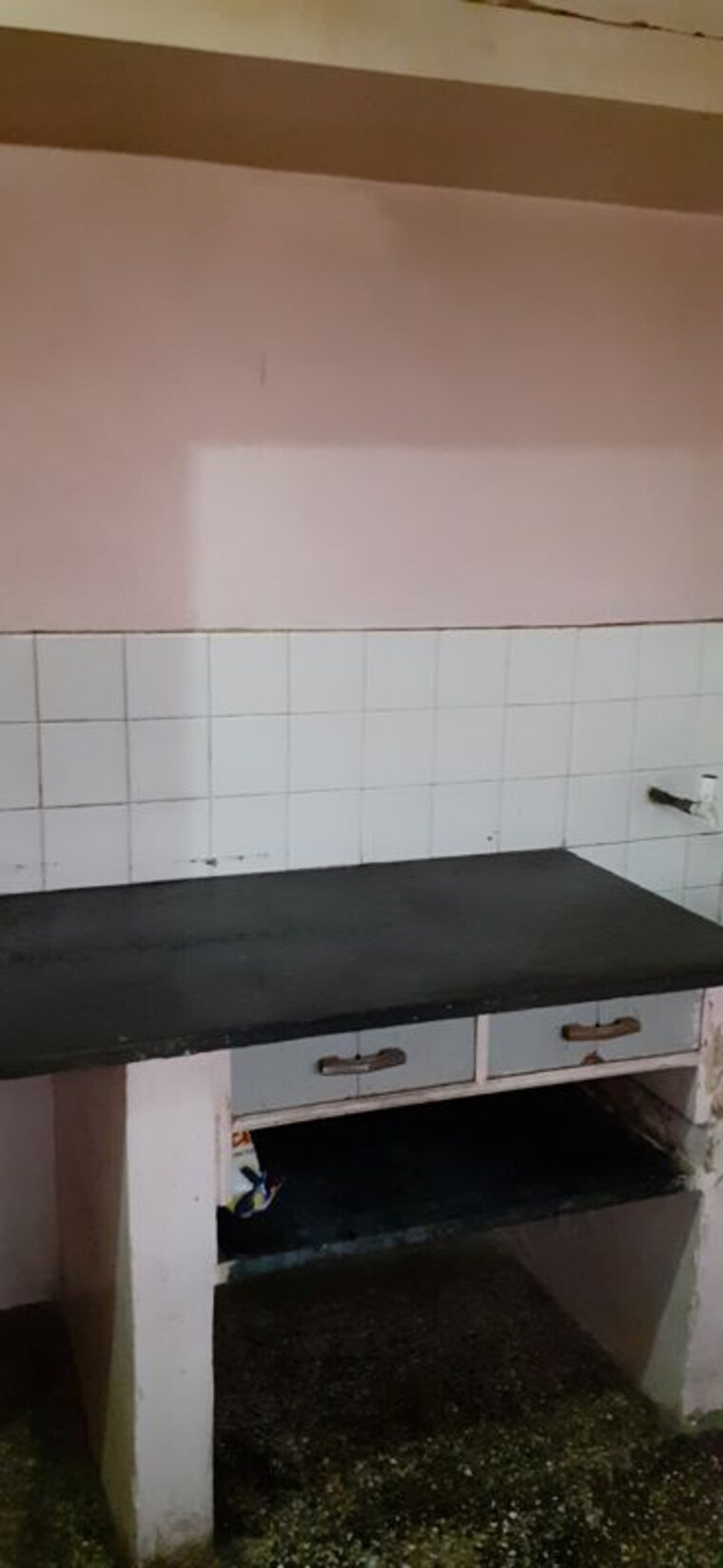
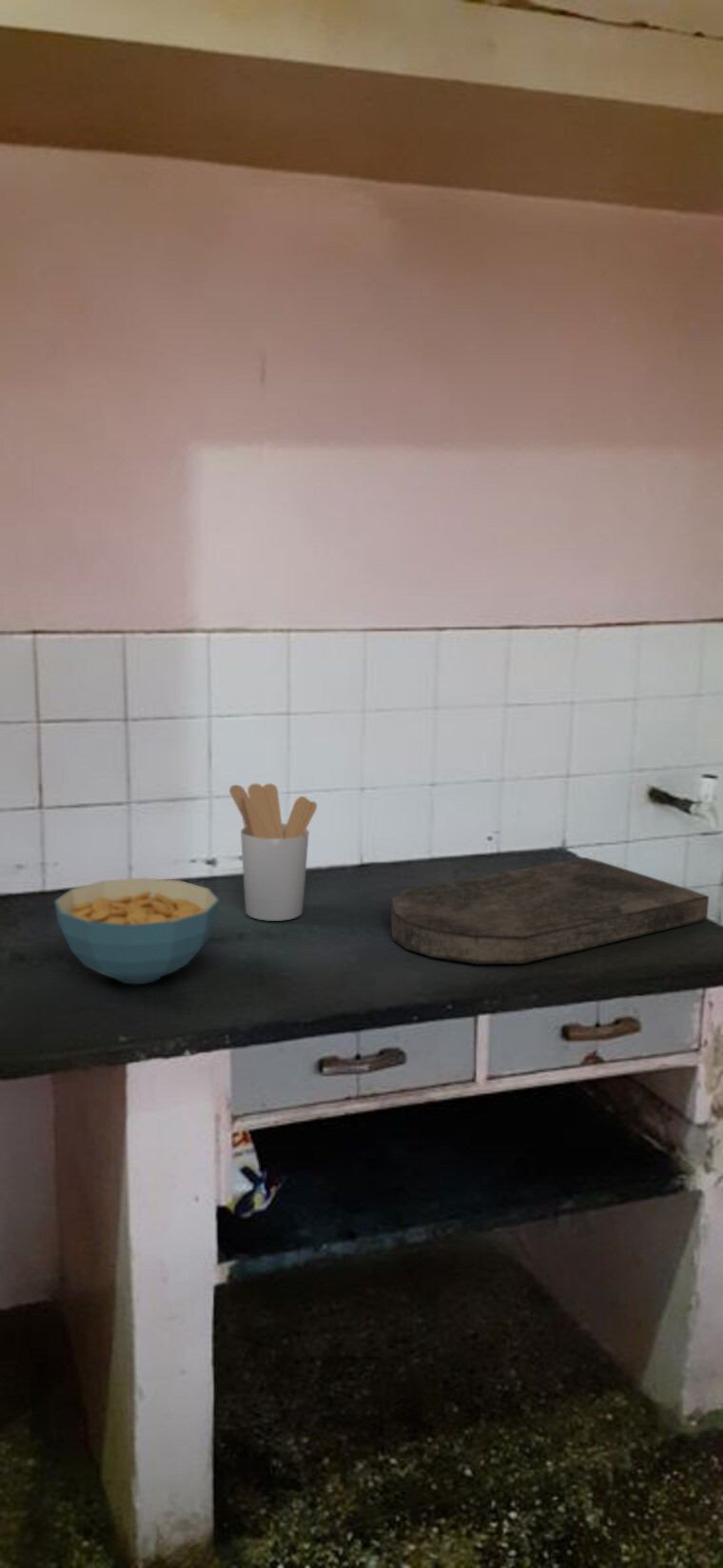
+ utensil holder [228,782,318,922]
+ cereal bowl [53,877,221,985]
+ cutting board [390,856,710,965]
